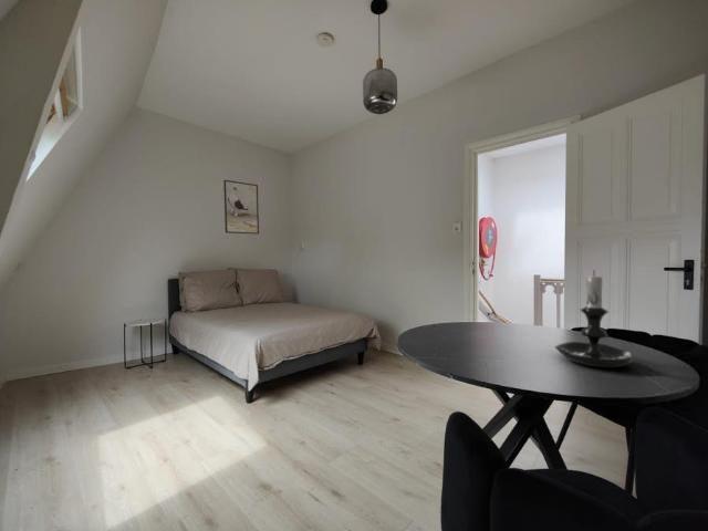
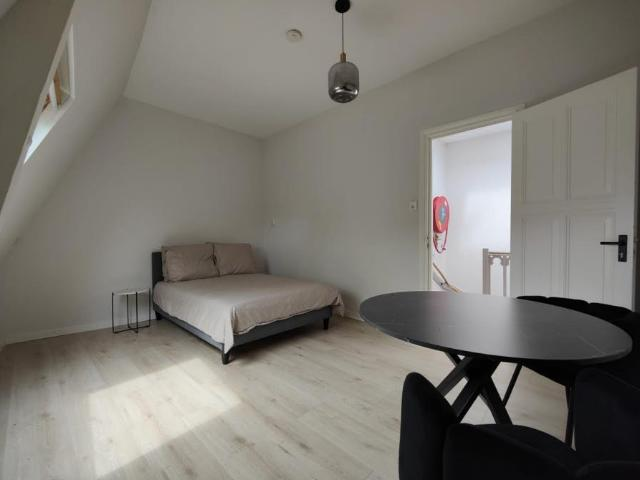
- candle holder [553,269,635,368]
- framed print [222,179,260,236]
